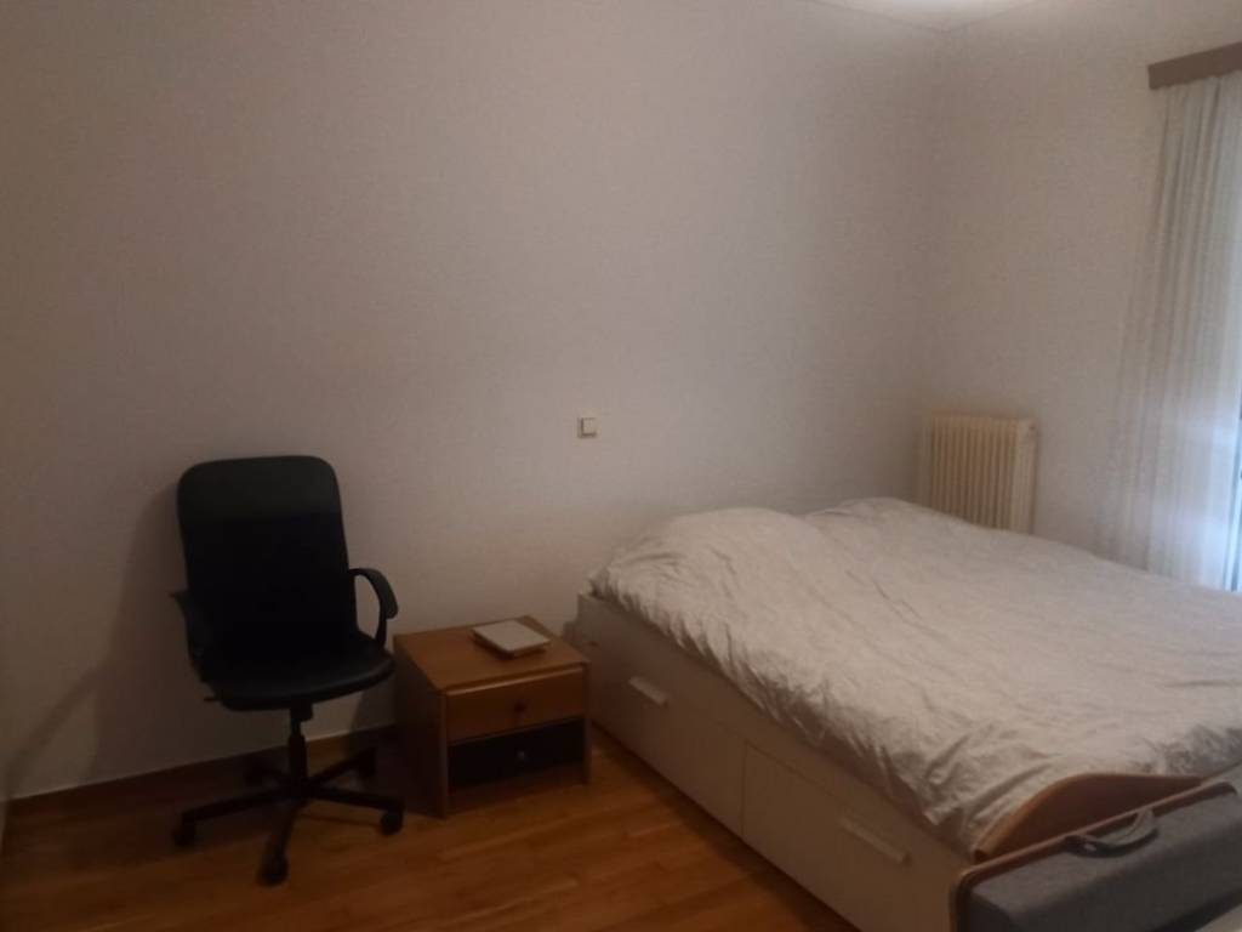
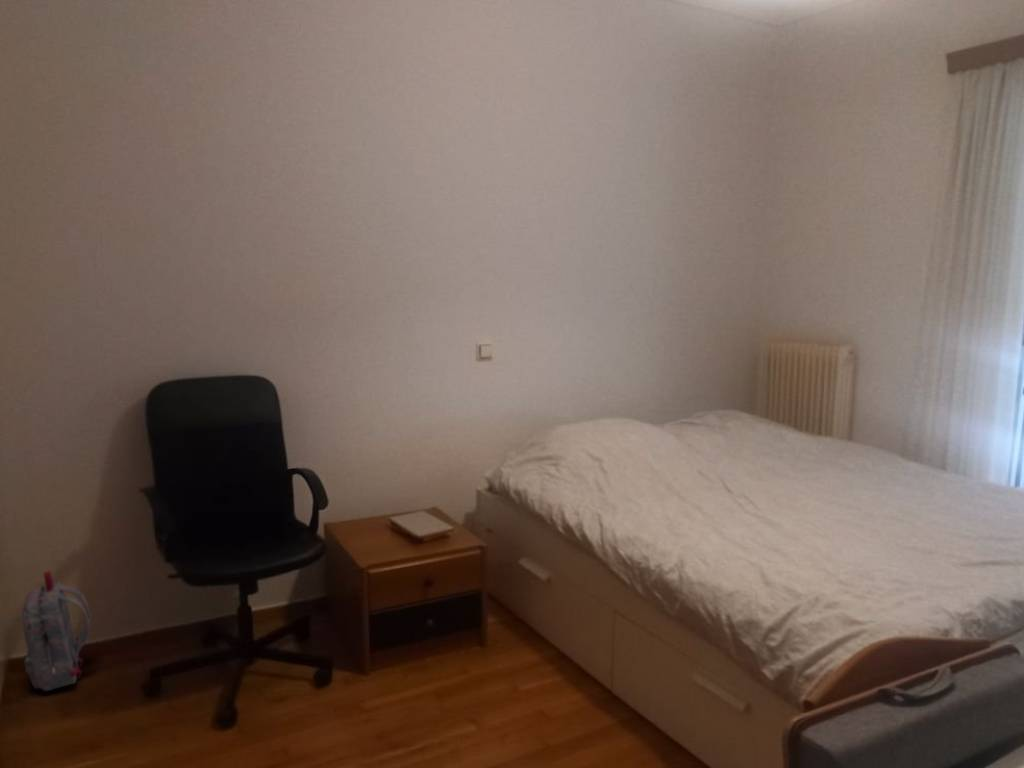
+ backpack [21,570,91,692]
